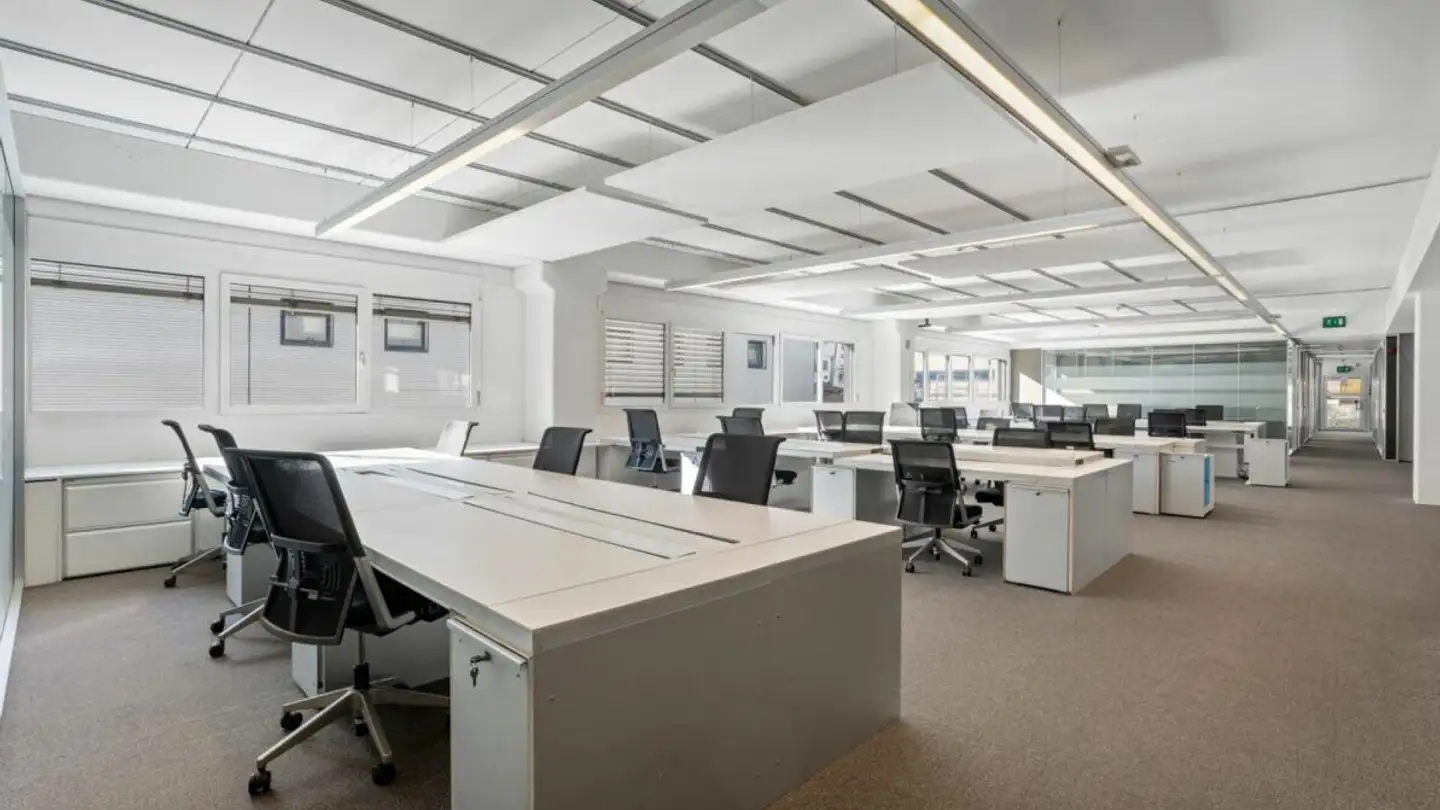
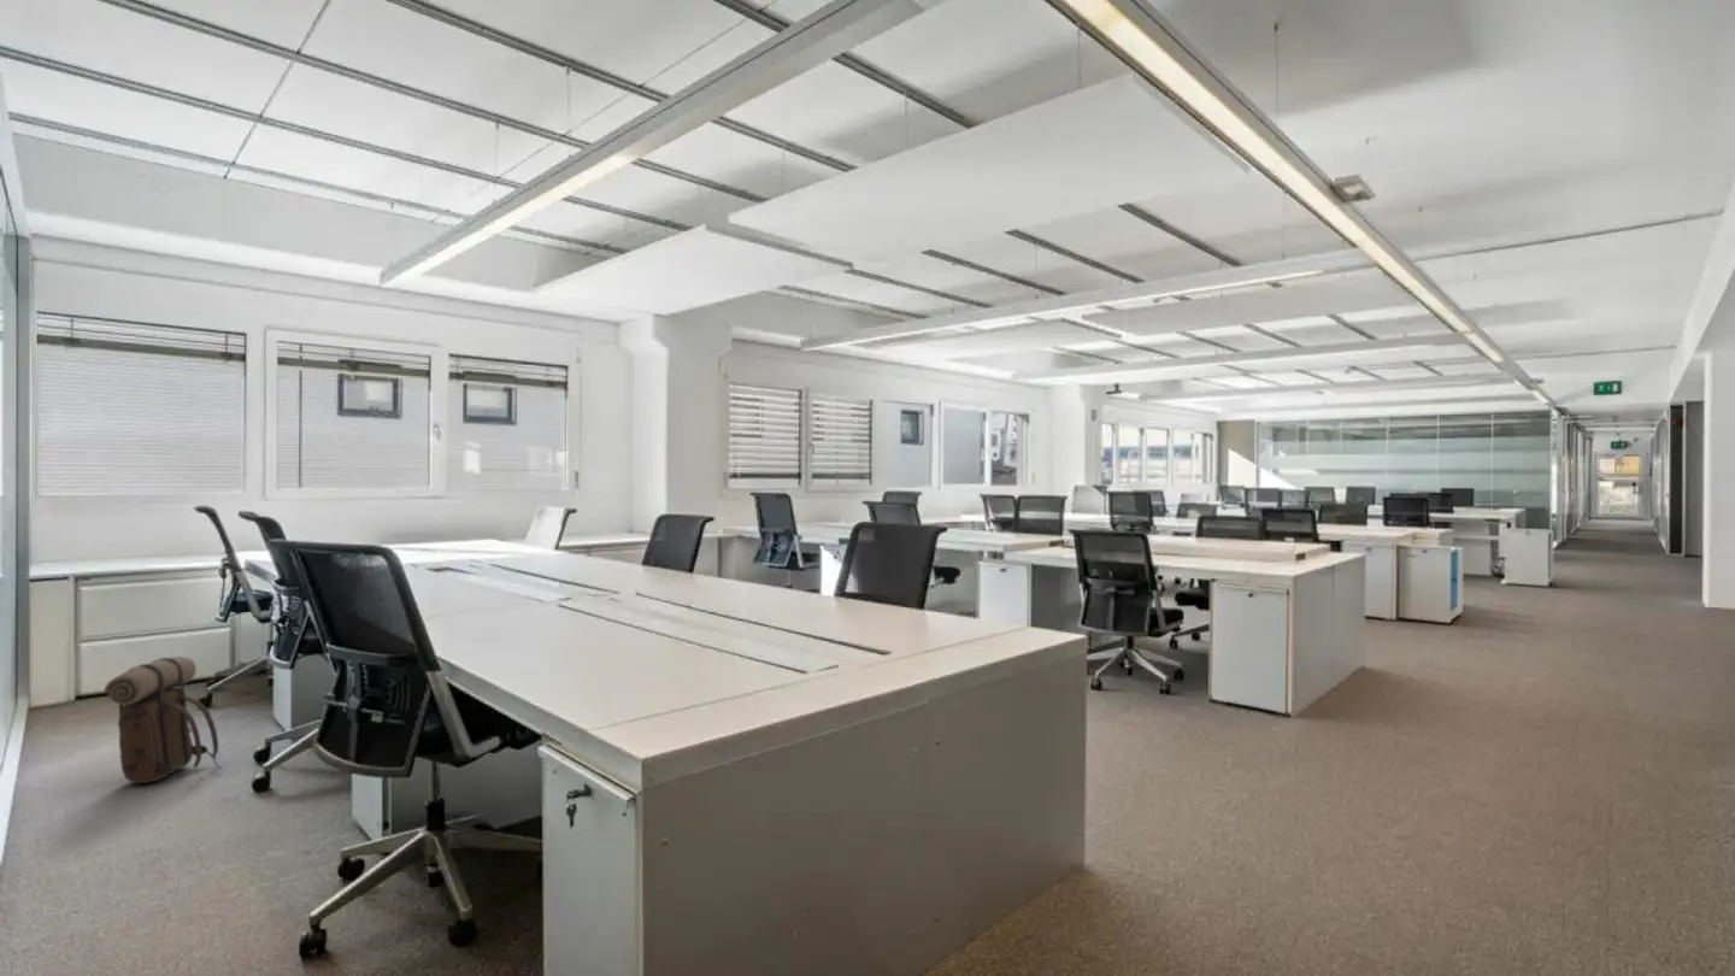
+ backpack [102,655,223,784]
